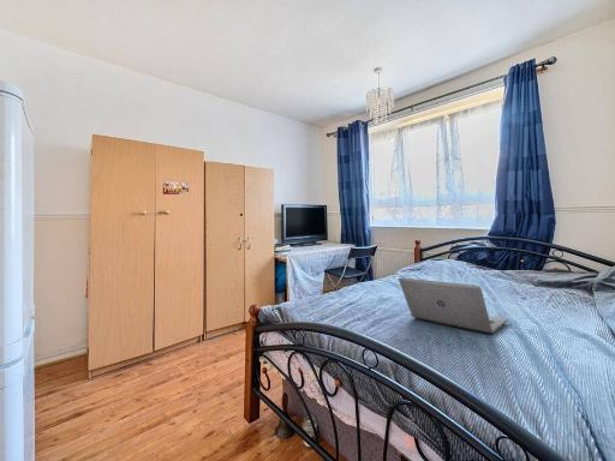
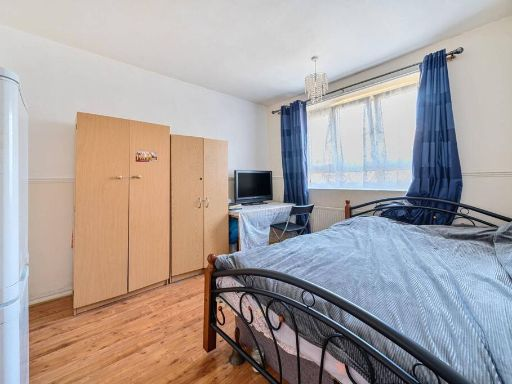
- laptop [398,277,509,335]
